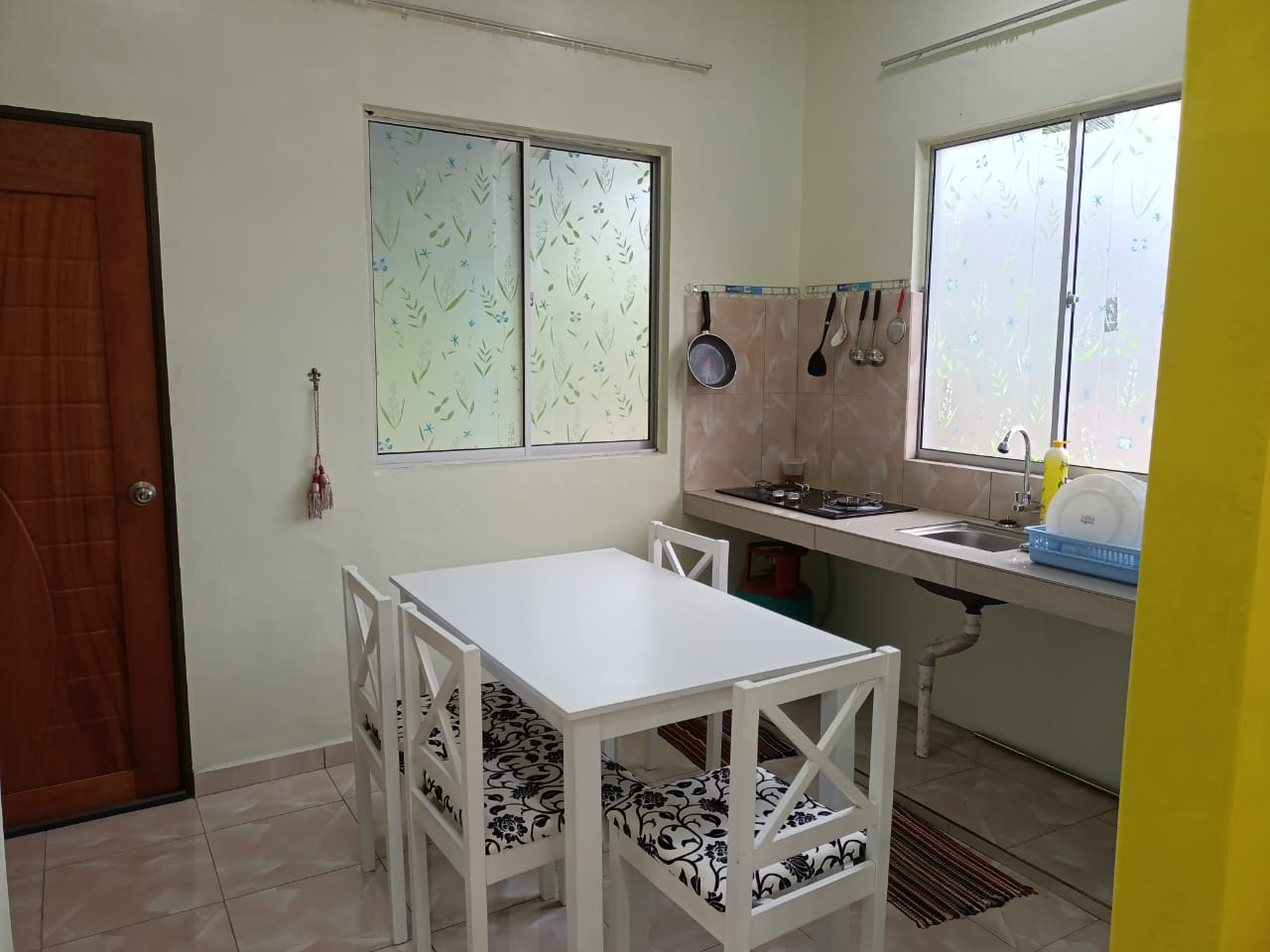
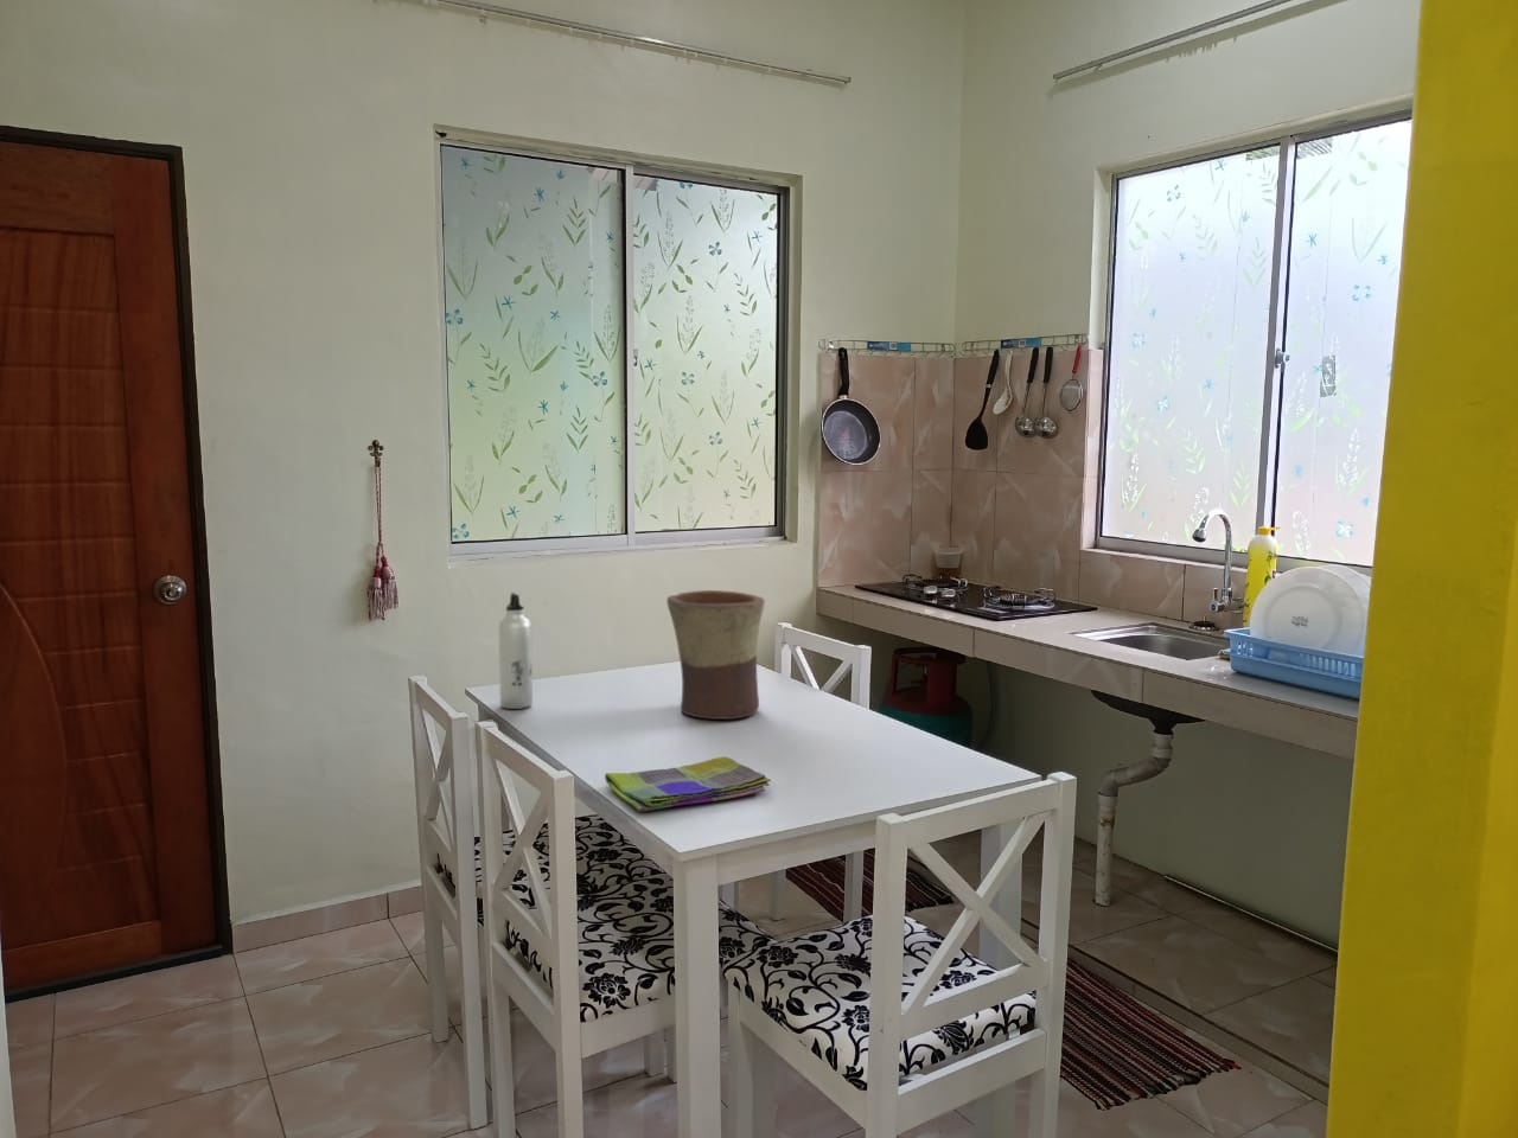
+ flower pot [666,589,766,721]
+ water bottle [498,592,533,710]
+ dish towel [604,755,772,812]
